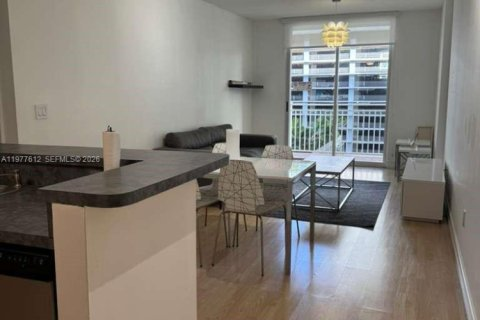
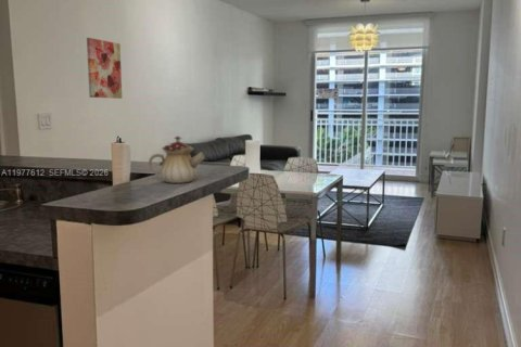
+ teapot [148,136,205,184]
+ wall art [86,37,123,100]
